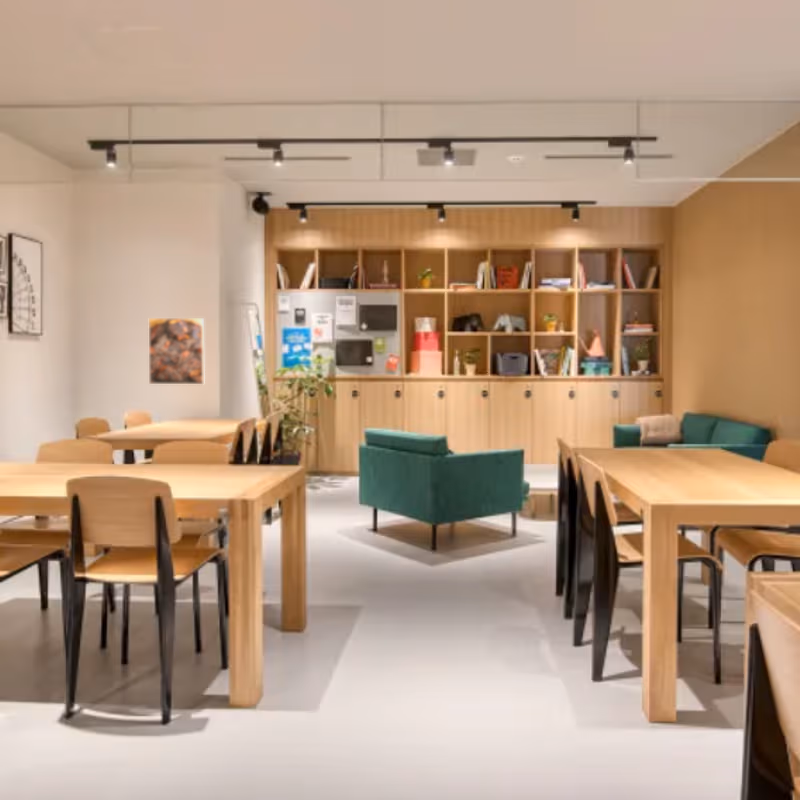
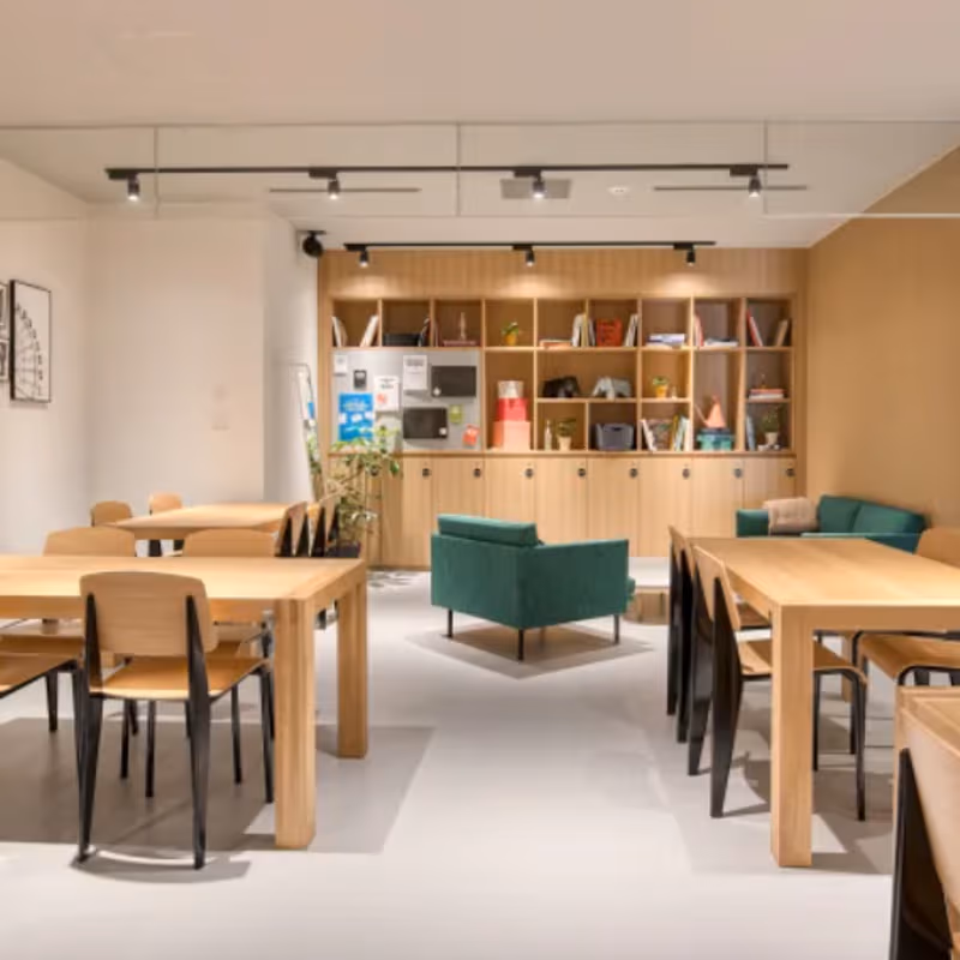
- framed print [148,317,205,385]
